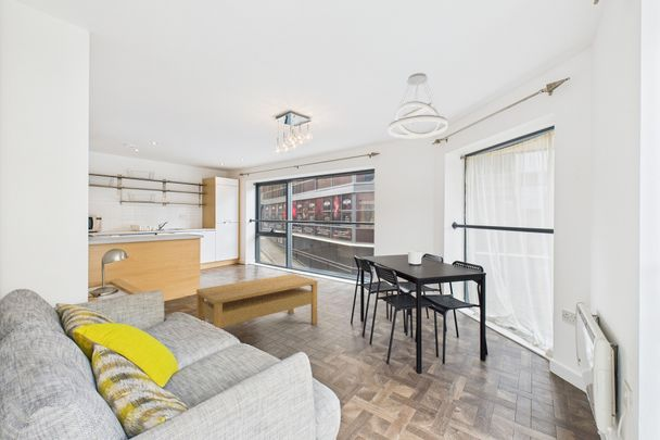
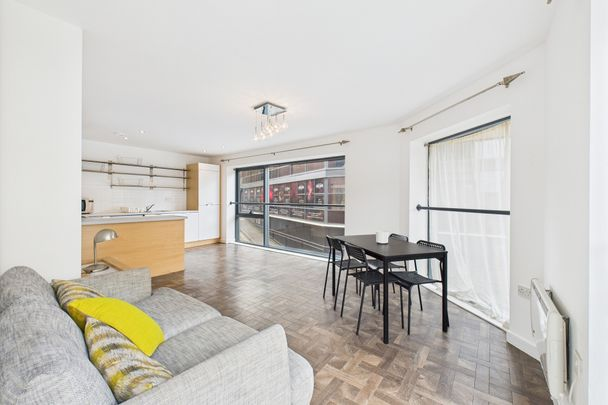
- pendant light [388,72,449,139]
- coffee table [195,273,319,330]
